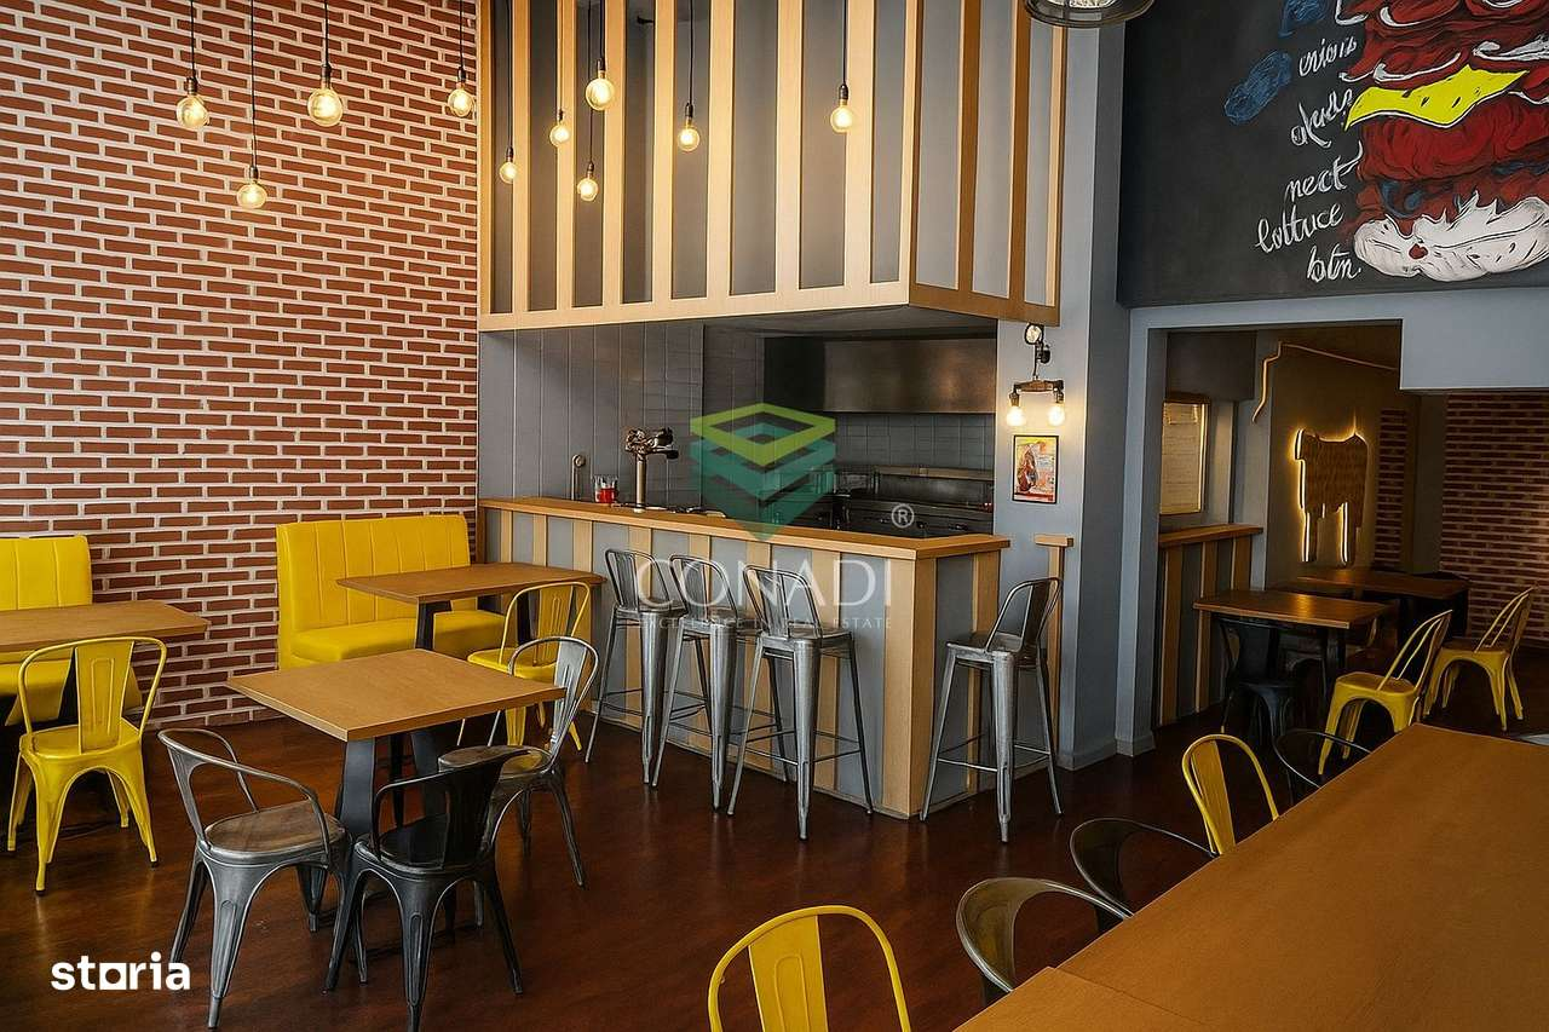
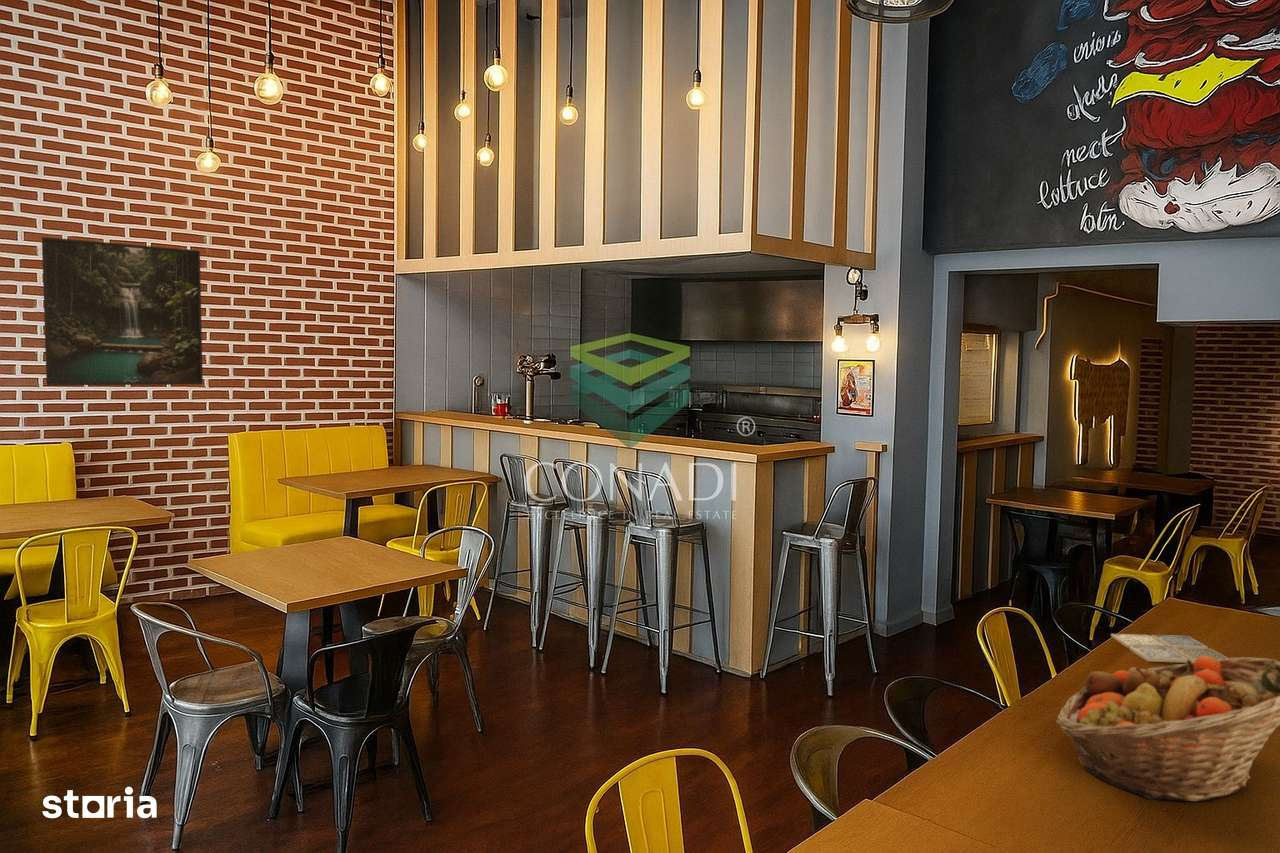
+ fruit basket [1055,656,1280,802]
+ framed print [41,236,204,387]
+ drink coaster [1110,633,1230,664]
